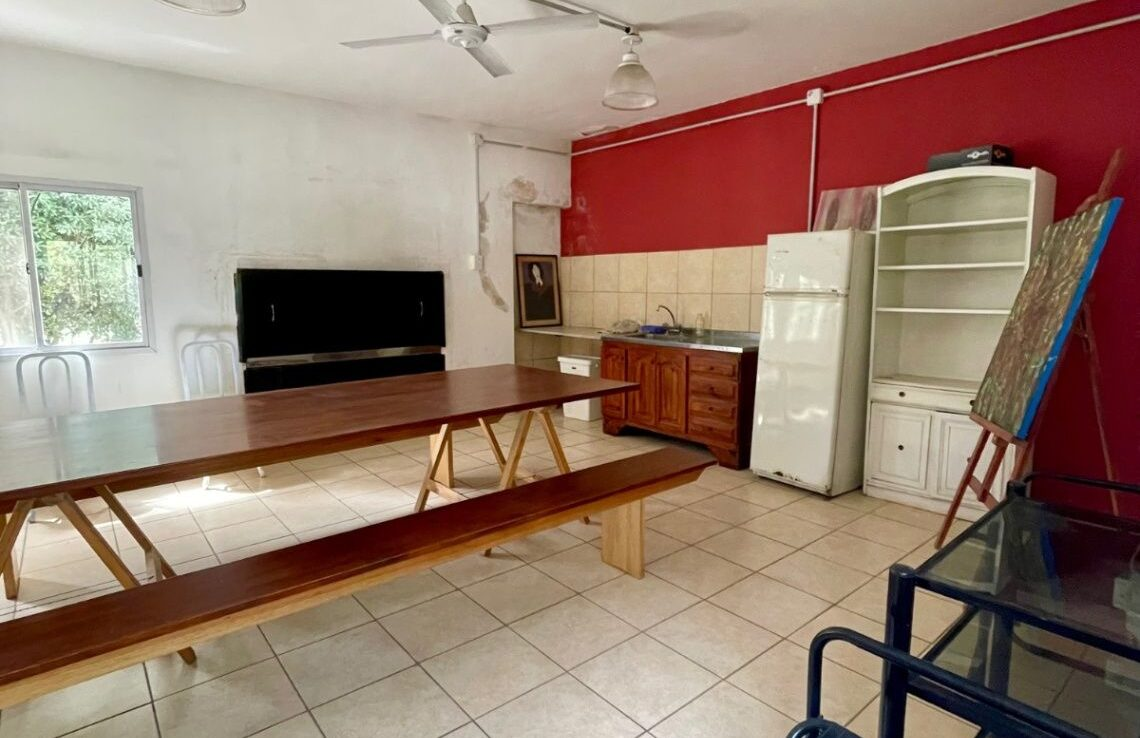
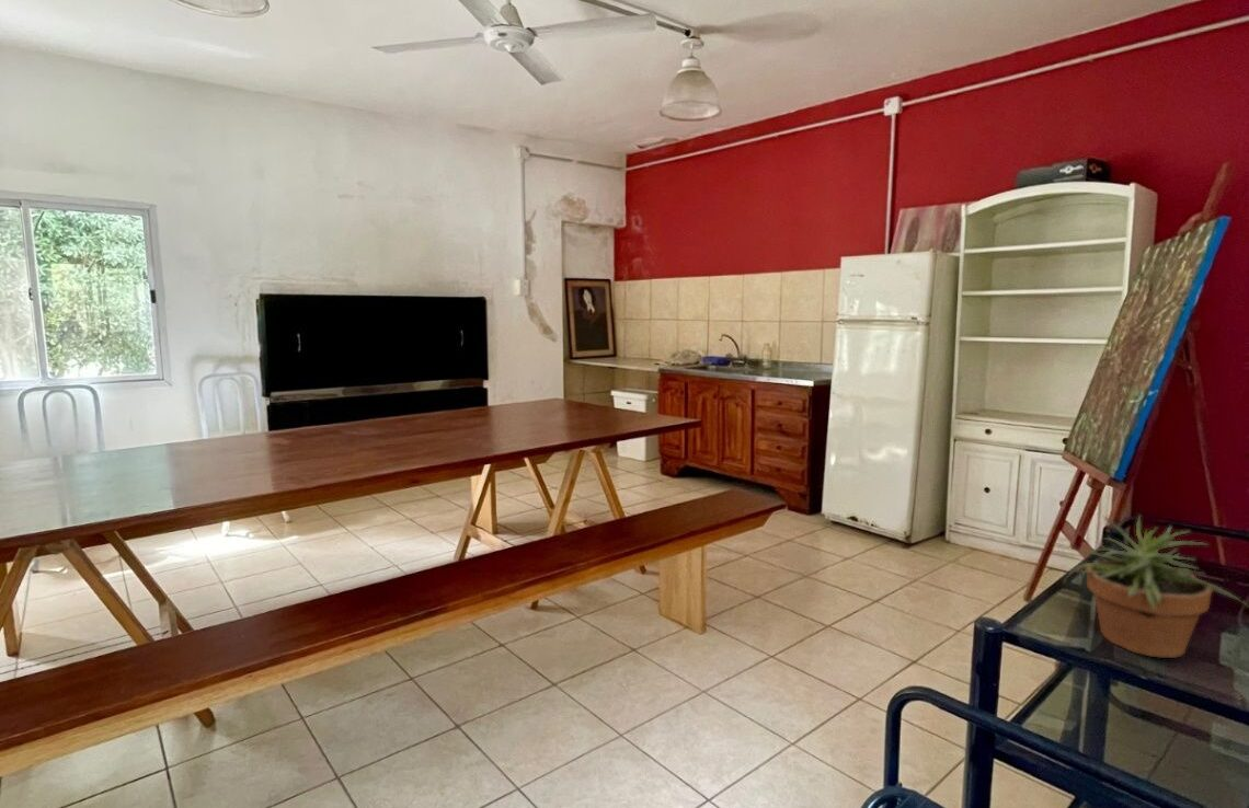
+ potted plant [1054,513,1249,659]
